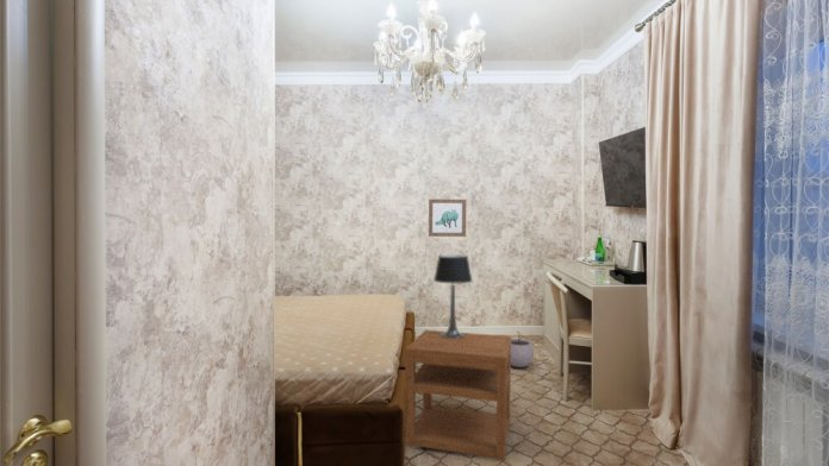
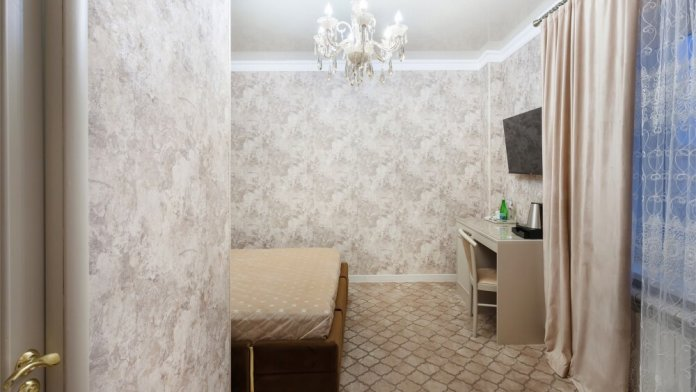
- nightstand [404,329,512,462]
- plant pot [511,329,535,369]
- table lamp [432,253,474,339]
- wall art [428,199,467,238]
